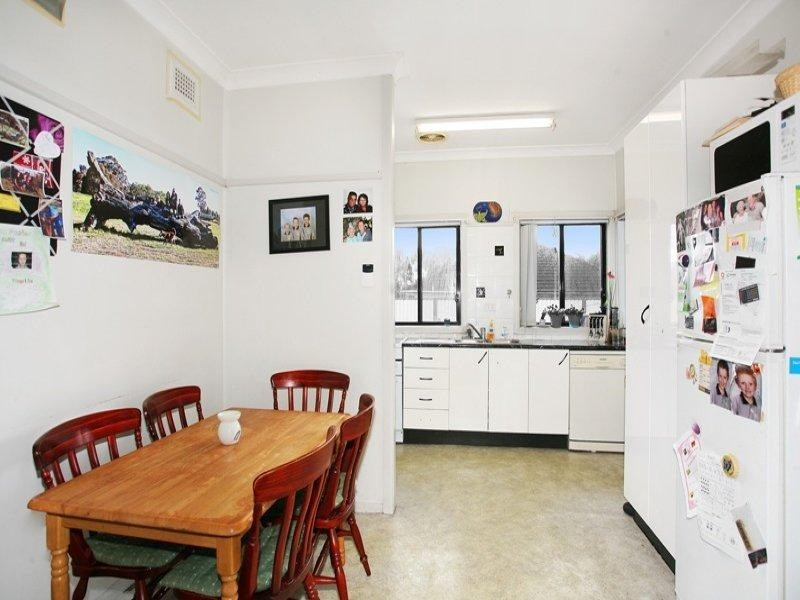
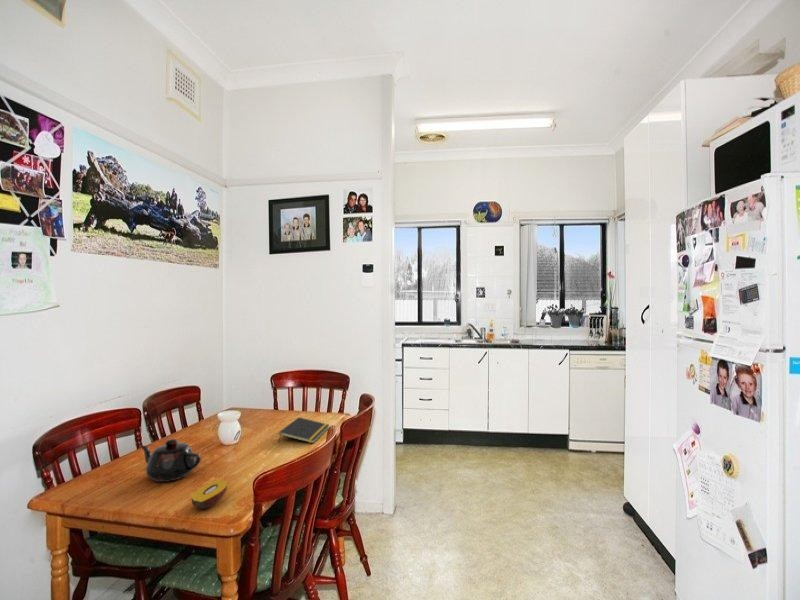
+ notepad [278,416,330,444]
+ teapot [139,438,202,483]
+ fruit [190,479,228,509]
